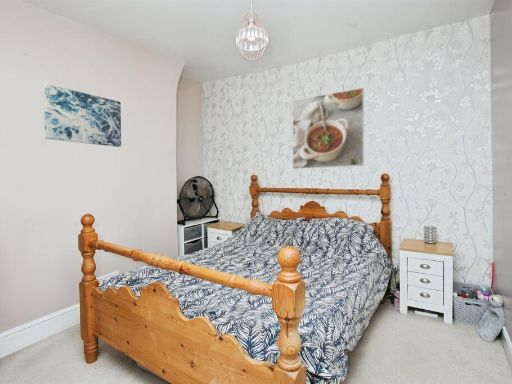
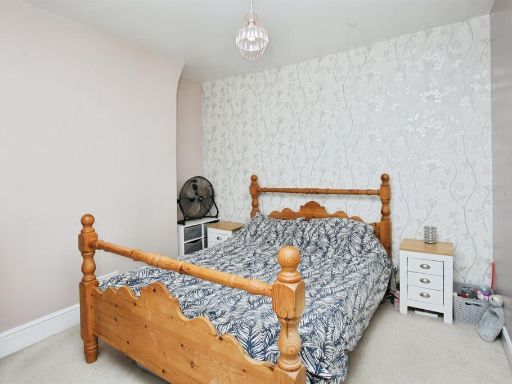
- wall art [43,83,122,148]
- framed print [292,87,365,170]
